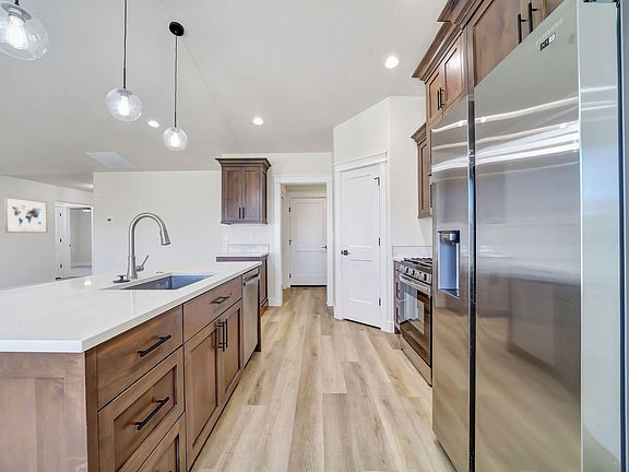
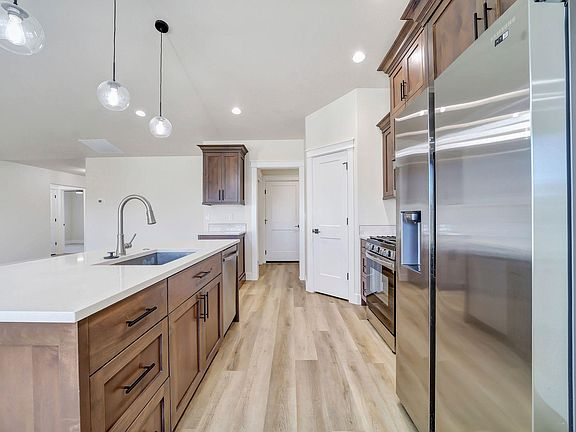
- wall art [4,196,49,234]
